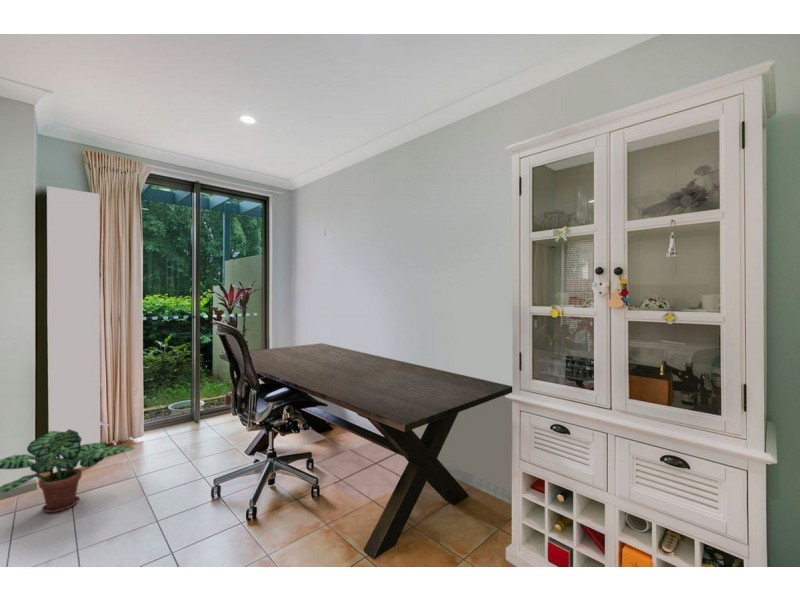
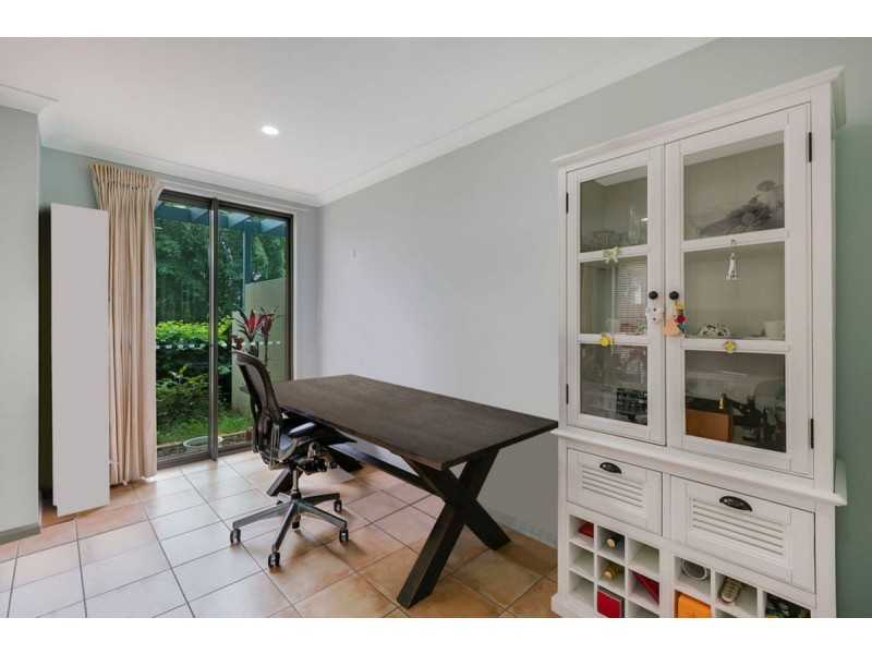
- potted plant [0,428,137,514]
